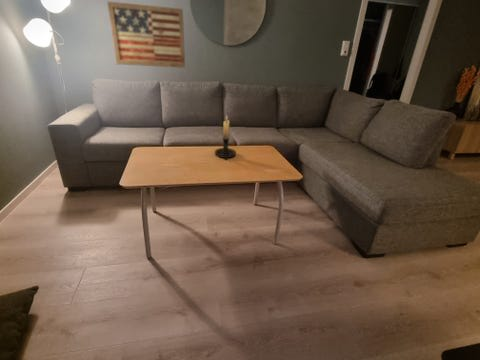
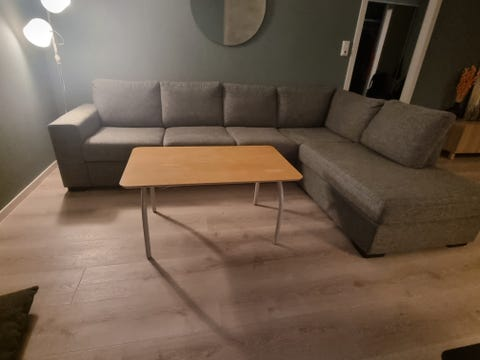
- candle holder [214,115,237,160]
- wall art [106,0,186,69]
